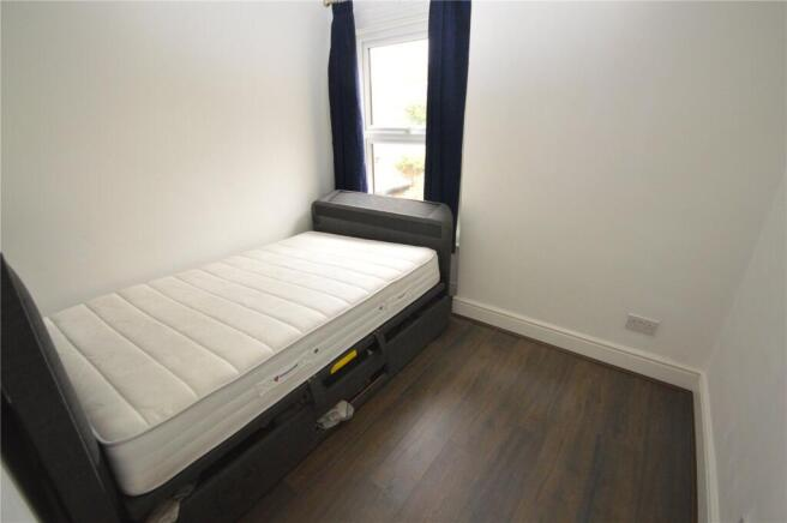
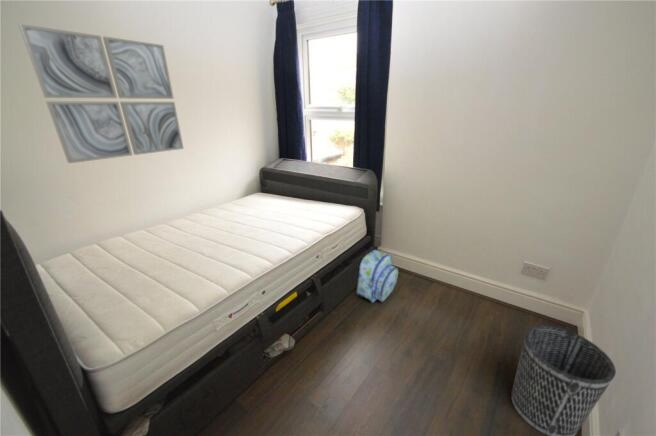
+ wall art [18,23,185,164]
+ backpack [355,249,399,304]
+ wastebasket [510,324,617,436]
